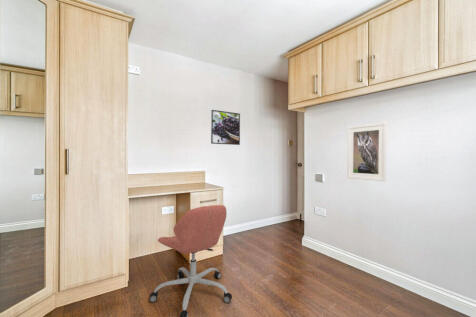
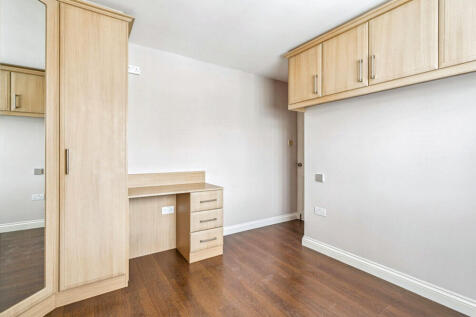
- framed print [210,109,241,146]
- office chair [149,204,233,317]
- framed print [346,122,388,182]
